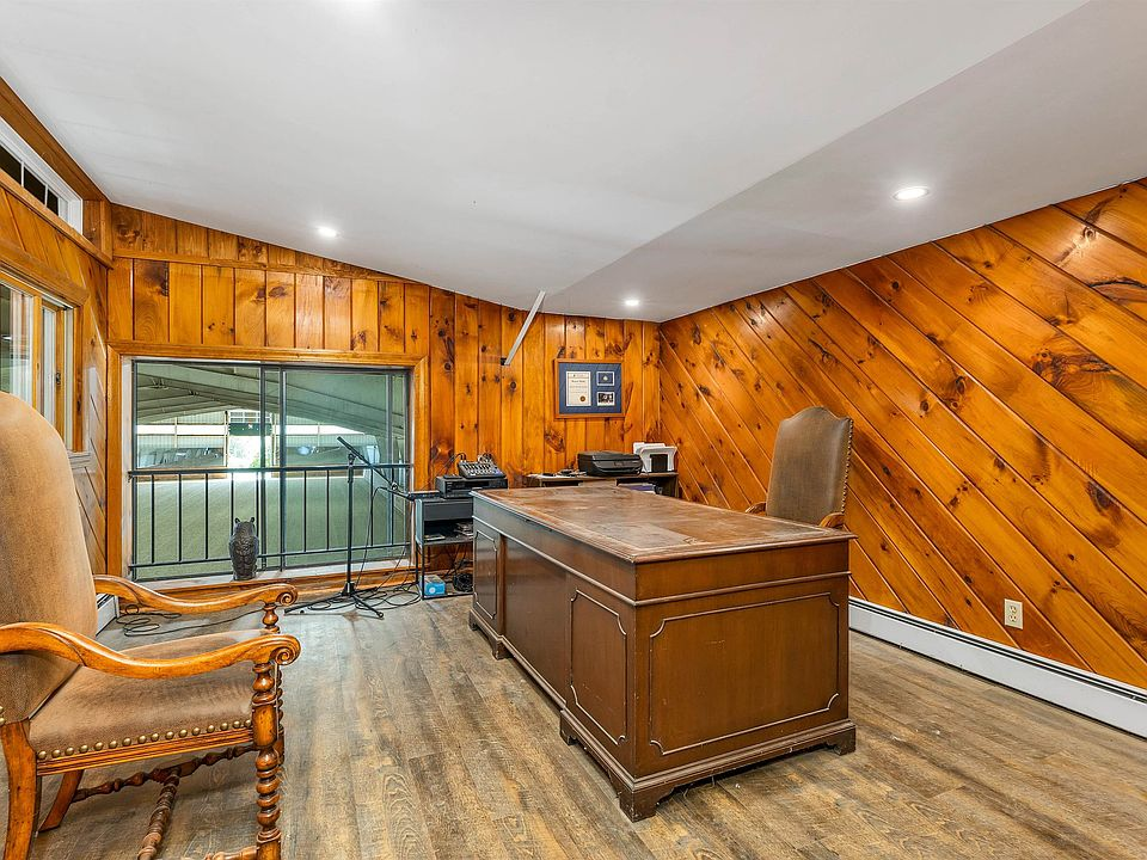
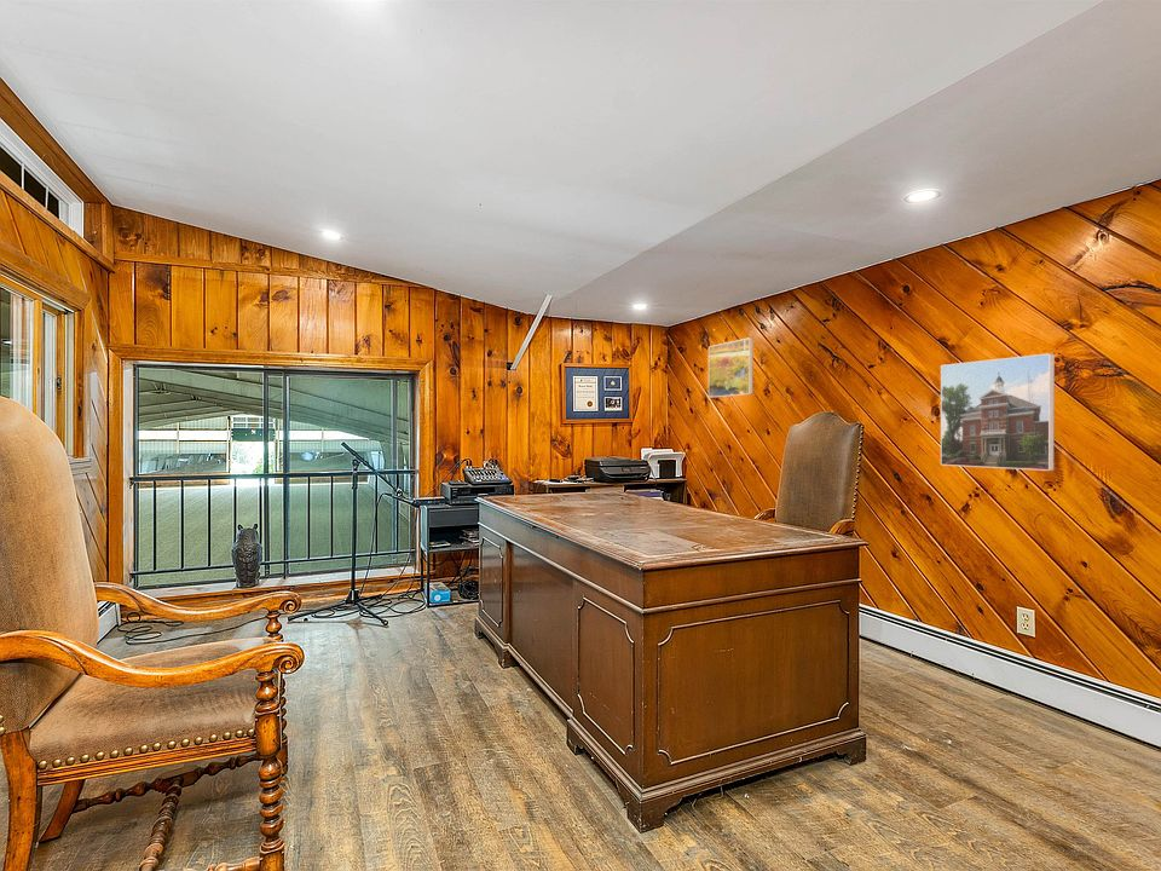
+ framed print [707,336,755,399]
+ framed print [940,352,1056,472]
